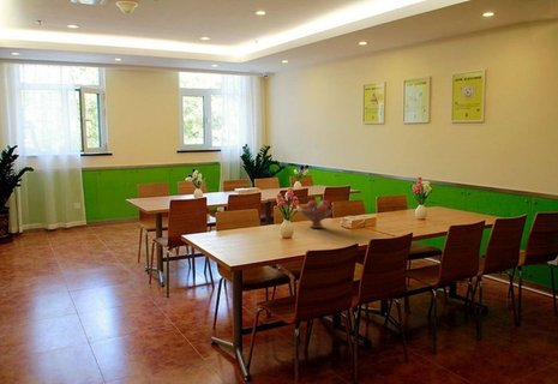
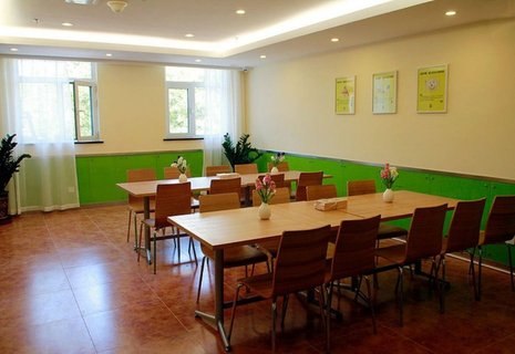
- fruit bowl [298,199,335,229]
